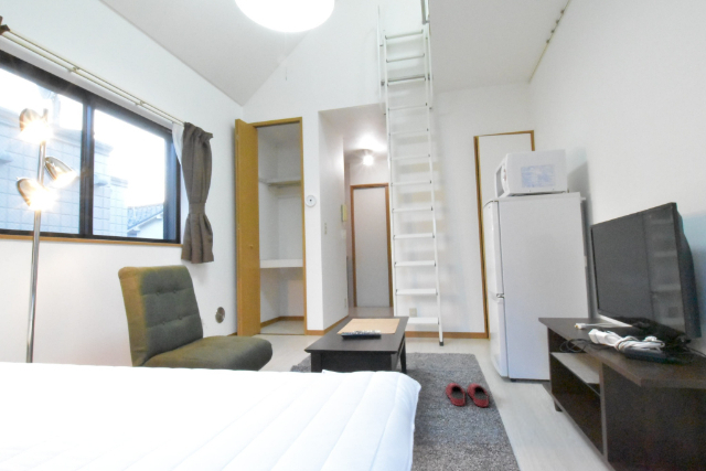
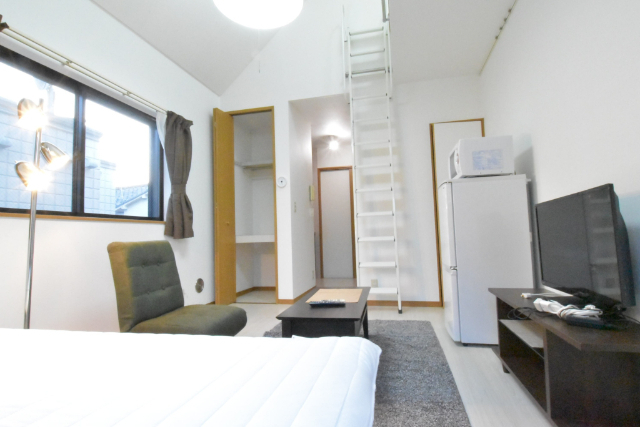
- slippers [445,382,490,408]
